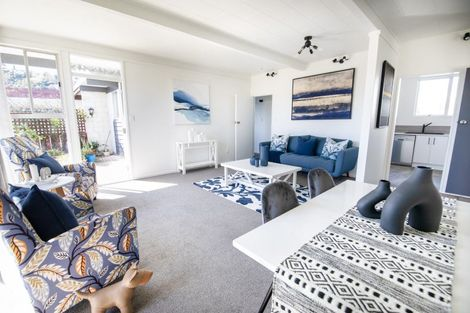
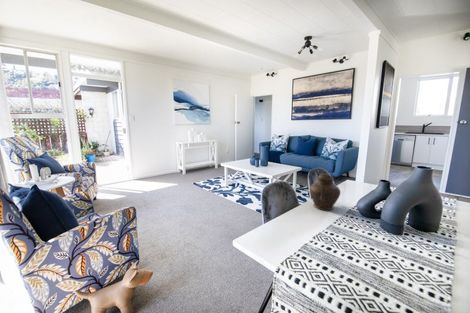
+ teapot [309,170,341,211]
